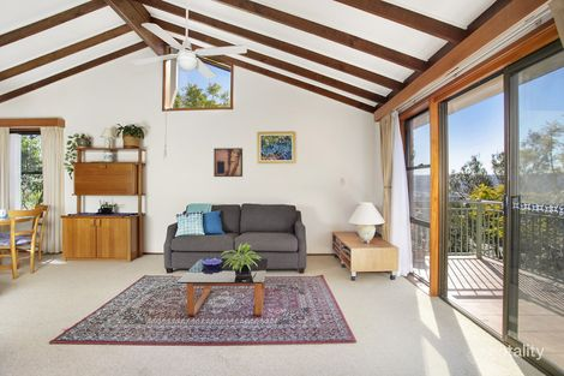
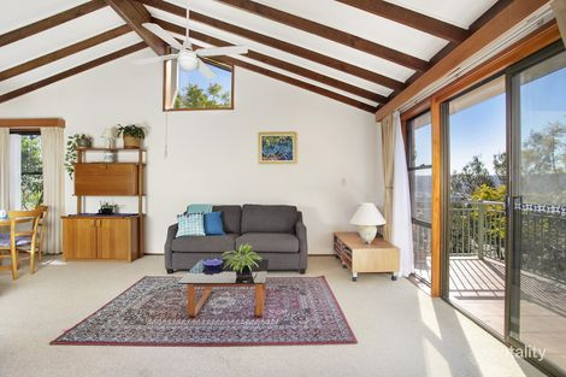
- wall art [212,147,244,178]
